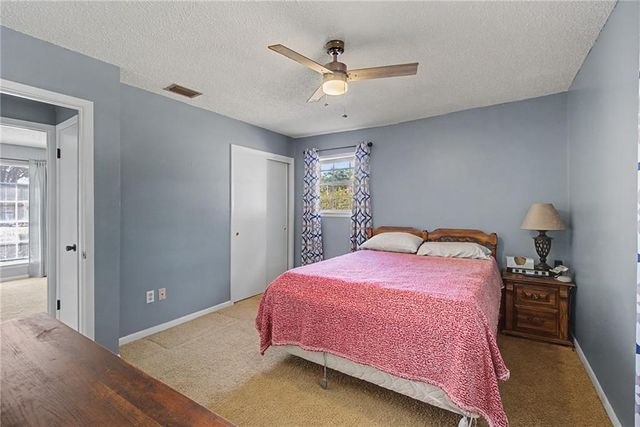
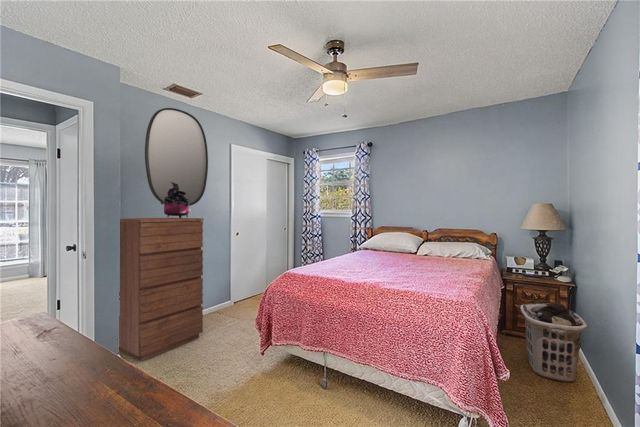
+ potted plant [160,182,192,218]
+ clothes hamper [519,300,588,383]
+ home mirror [144,107,209,207]
+ dresser [118,217,205,362]
